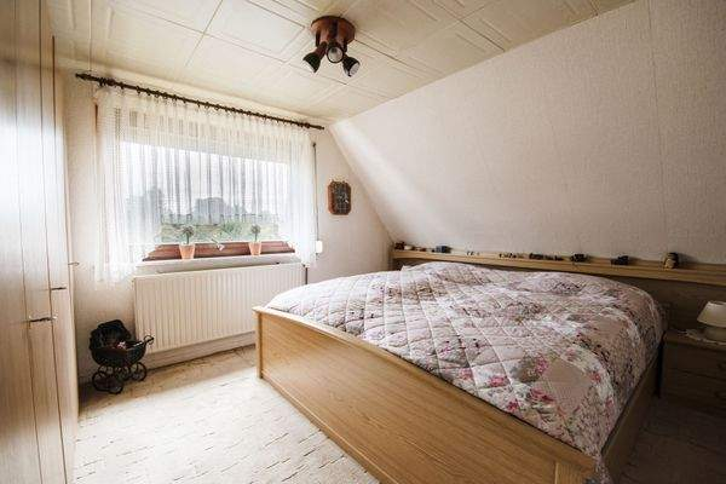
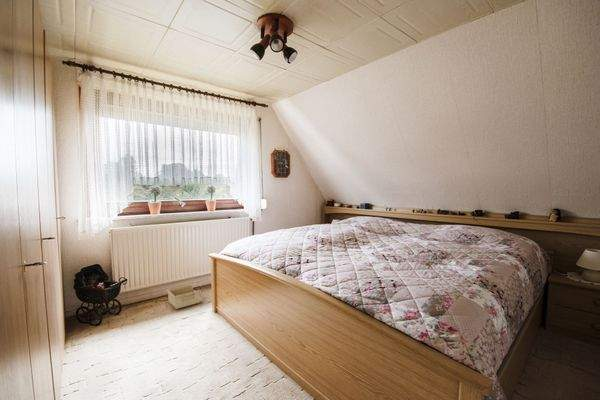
+ storage bin [166,284,204,310]
